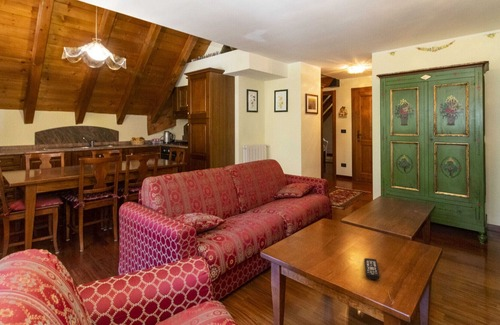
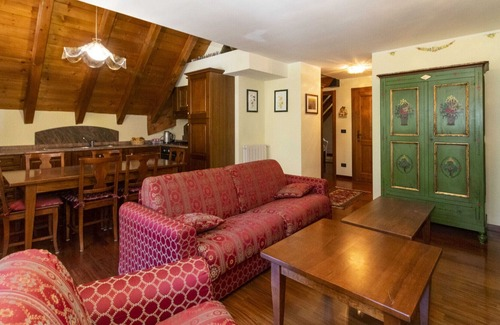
- remote control [364,257,381,280]
